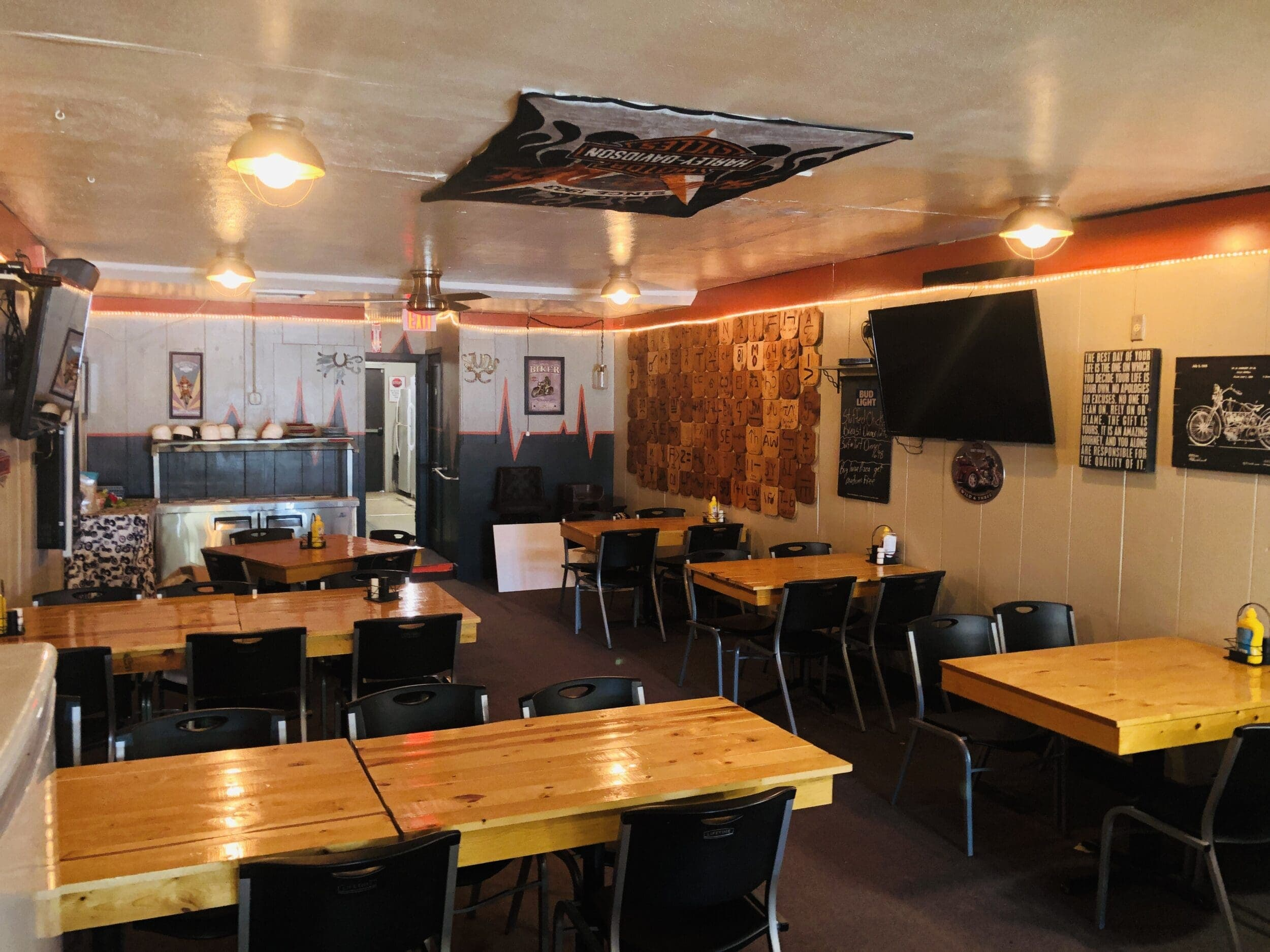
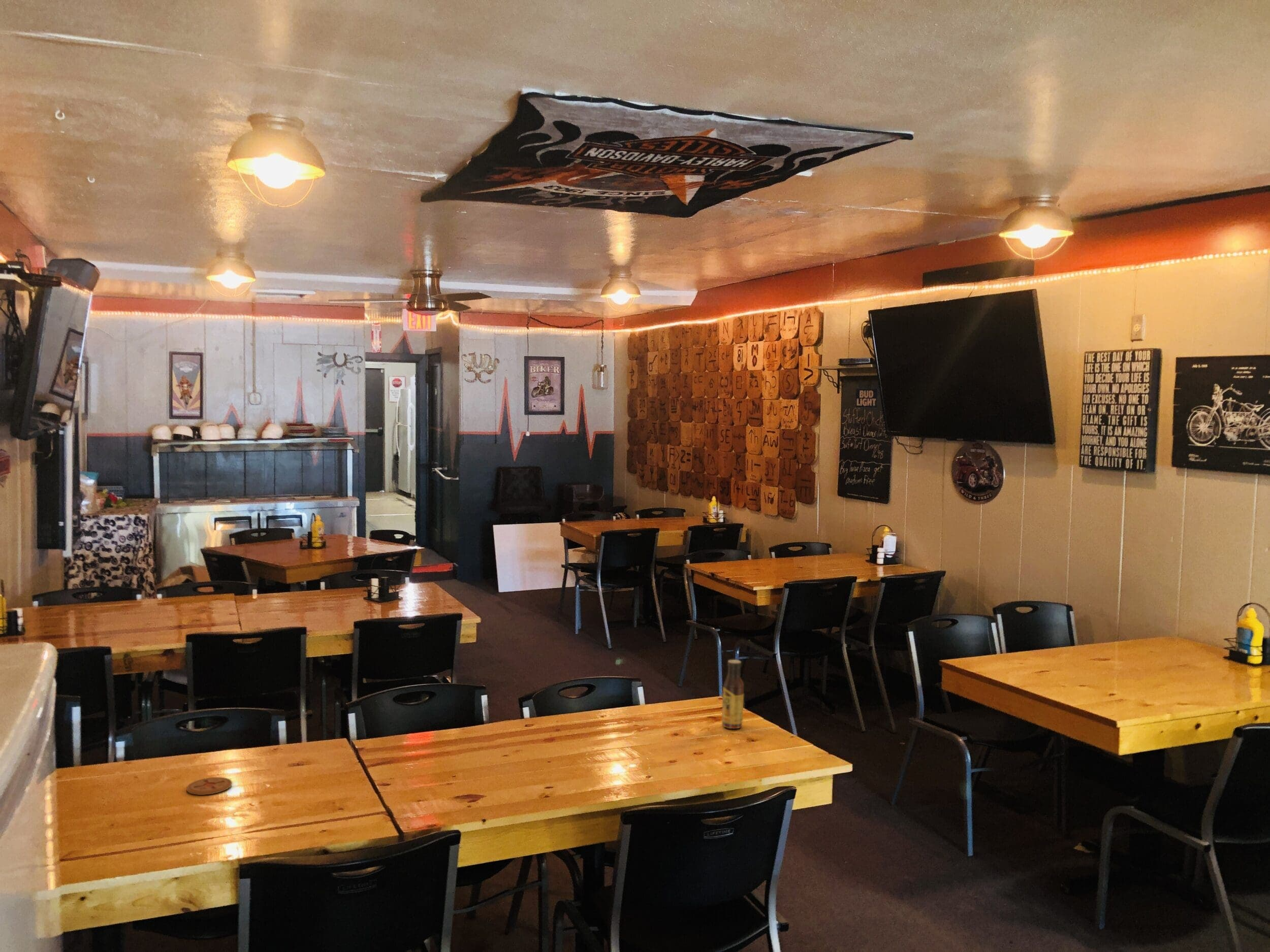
+ sauce bottle [721,659,744,729]
+ coaster [186,777,233,796]
